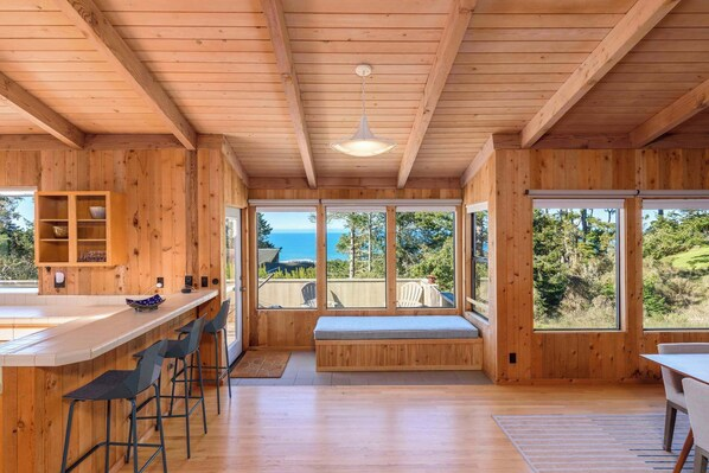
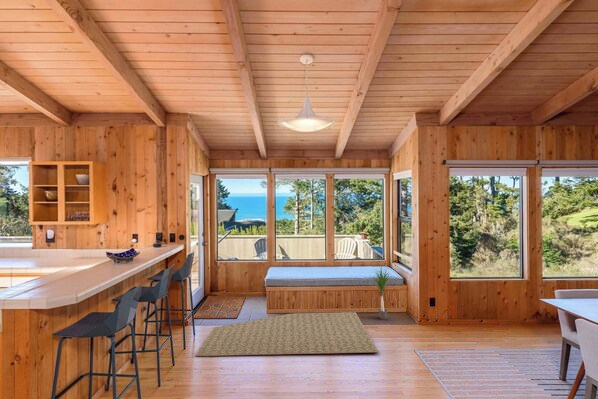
+ potted plant [366,263,399,320]
+ rug [194,311,380,357]
